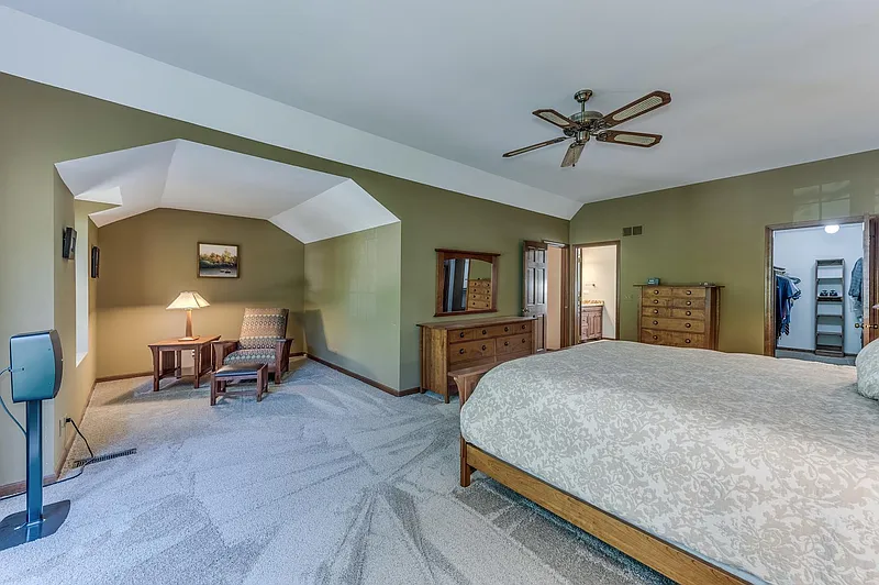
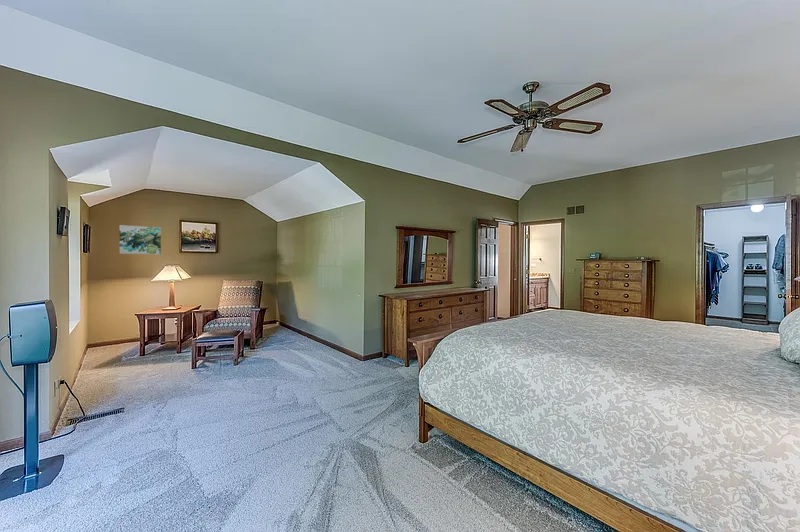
+ wall art [118,224,162,255]
